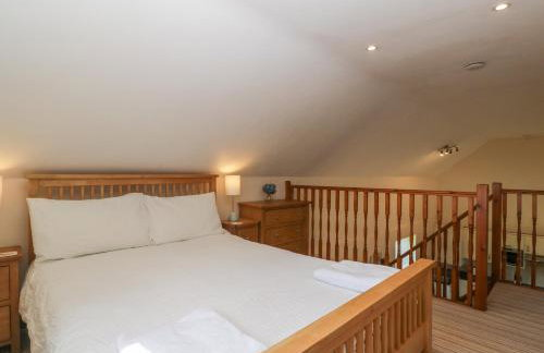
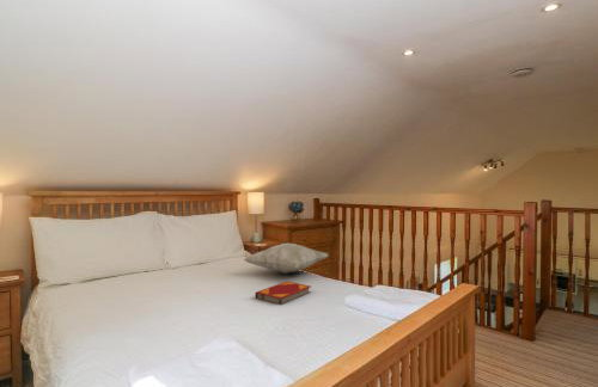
+ hardback book [254,281,312,306]
+ decorative pillow [242,242,330,275]
